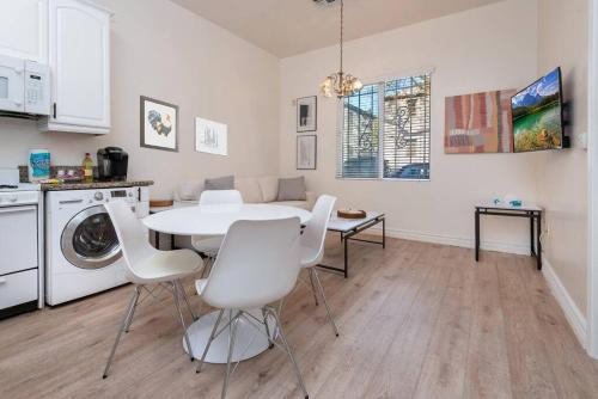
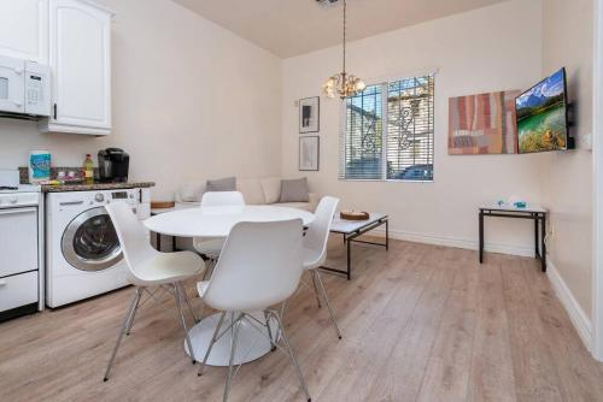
- wall art [194,116,228,158]
- wall art [139,94,181,154]
